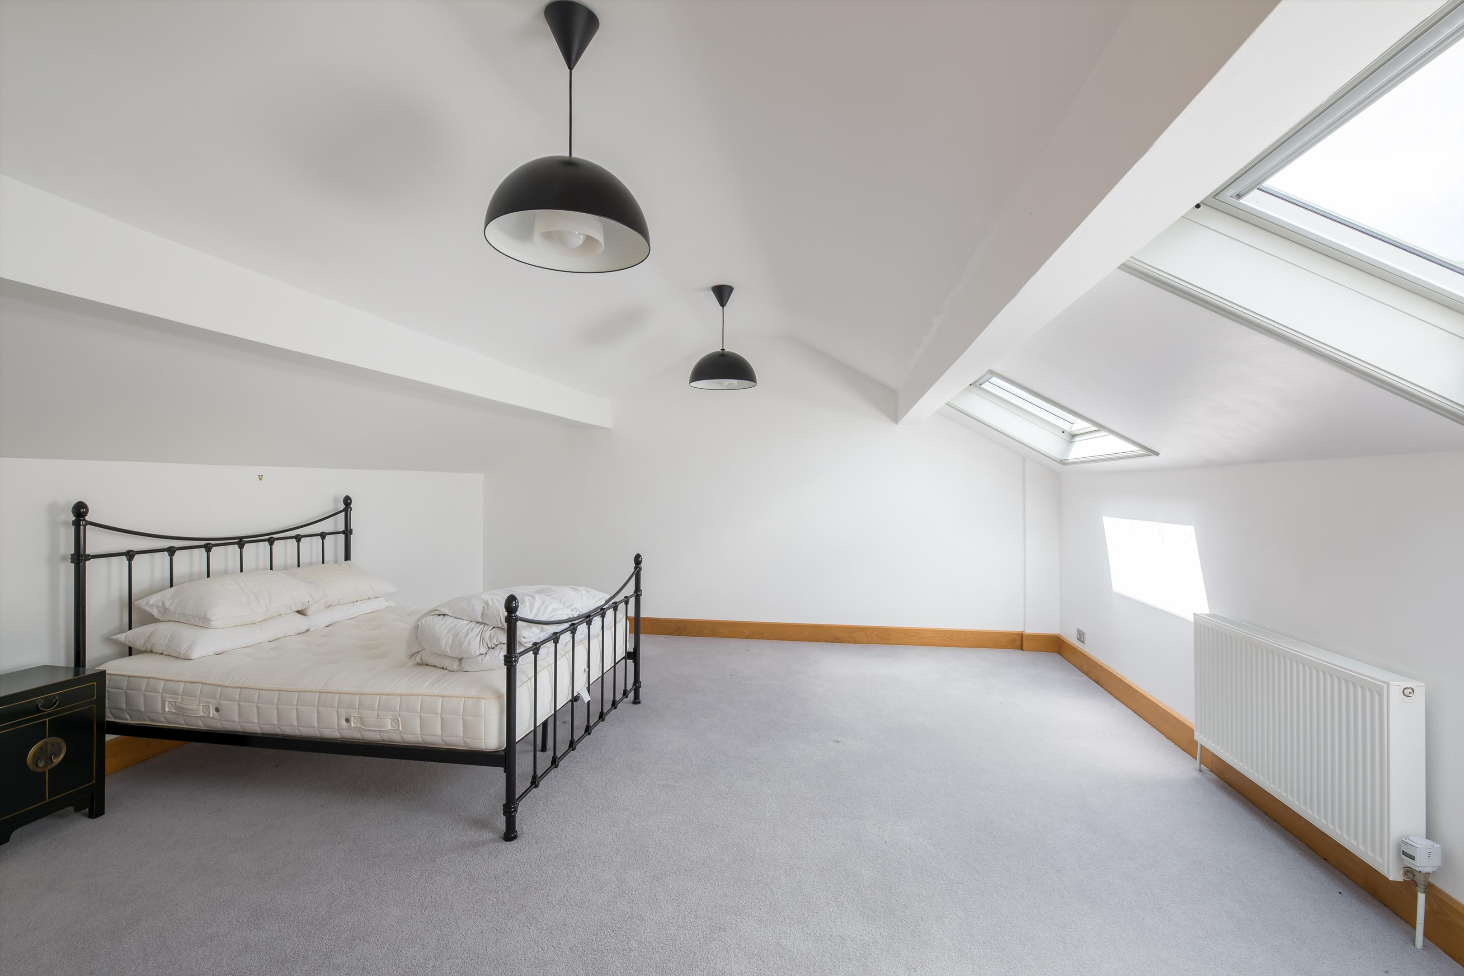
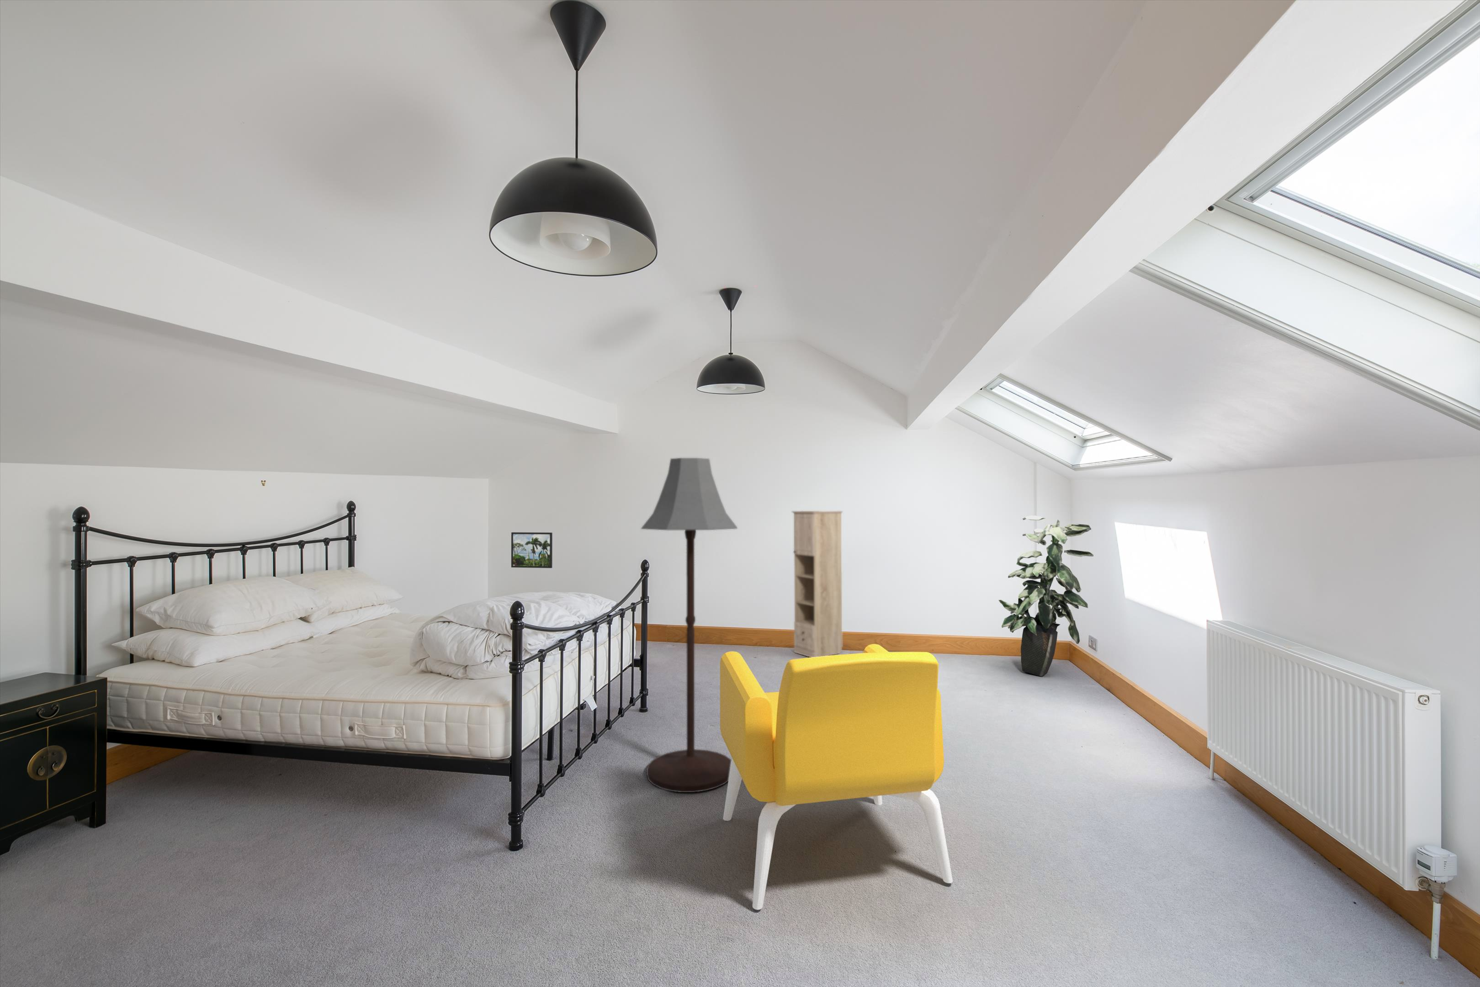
+ armchair [720,643,954,910]
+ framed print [511,532,553,568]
+ floor lamp [640,457,738,793]
+ storage cabinet [791,510,844,658]
+ indoor plant [999,514,1093,676]
